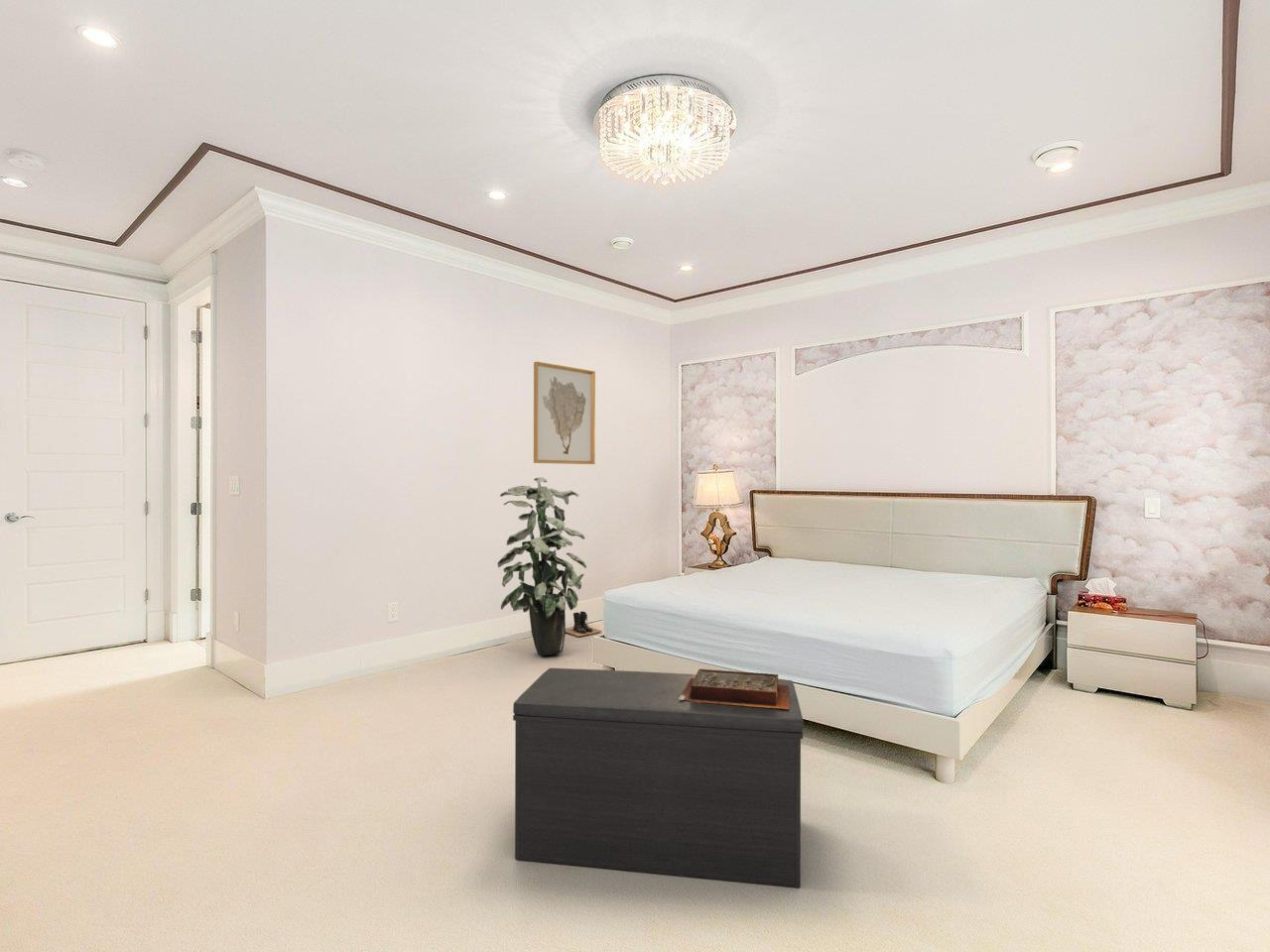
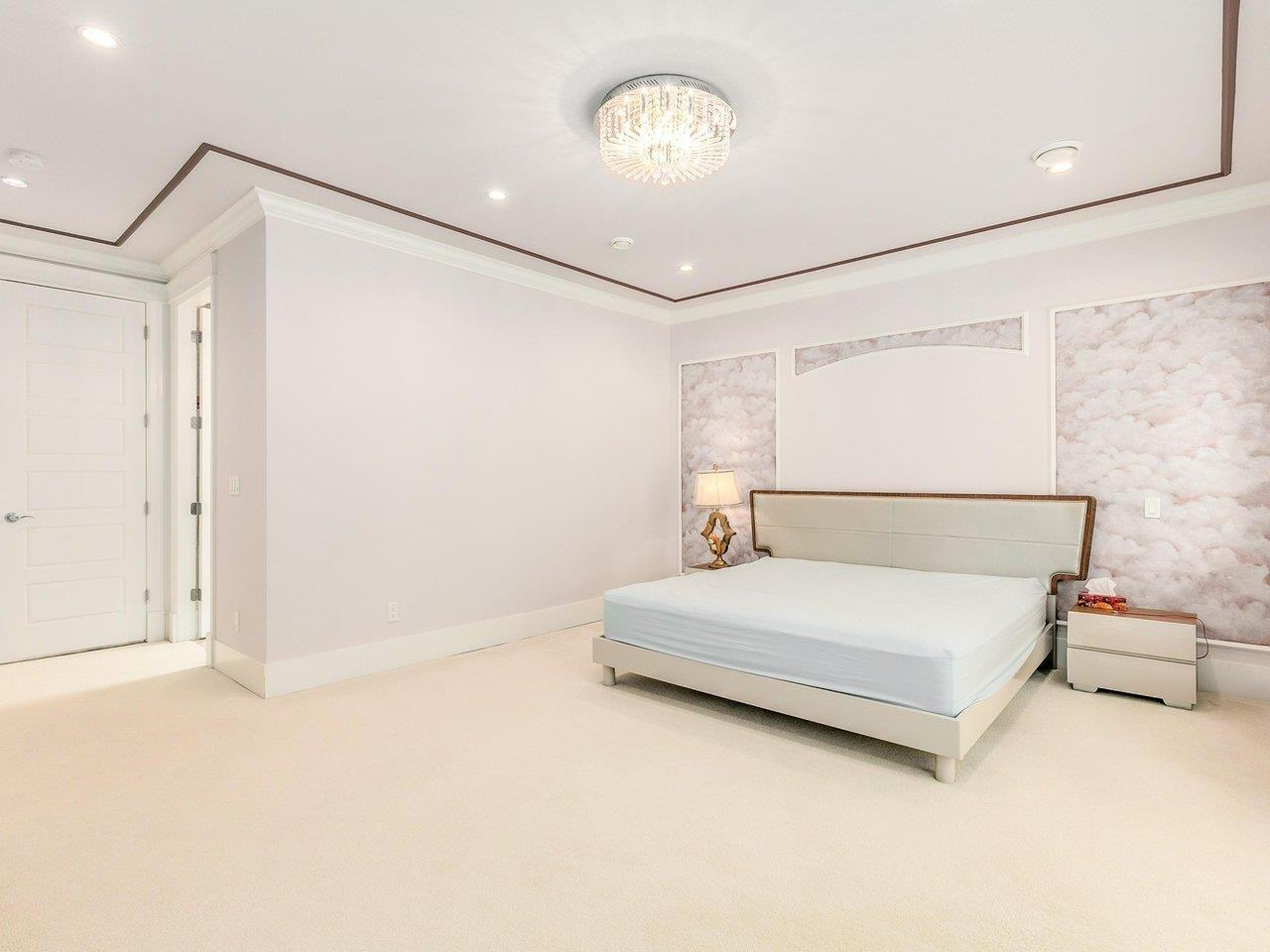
- wall art [533,361,596,465]
- bench [512,667,805,889]
- decorative box [679,668,790,709]
- boots [566,611,602,638]
- indoor plant [497,476,587,656]
